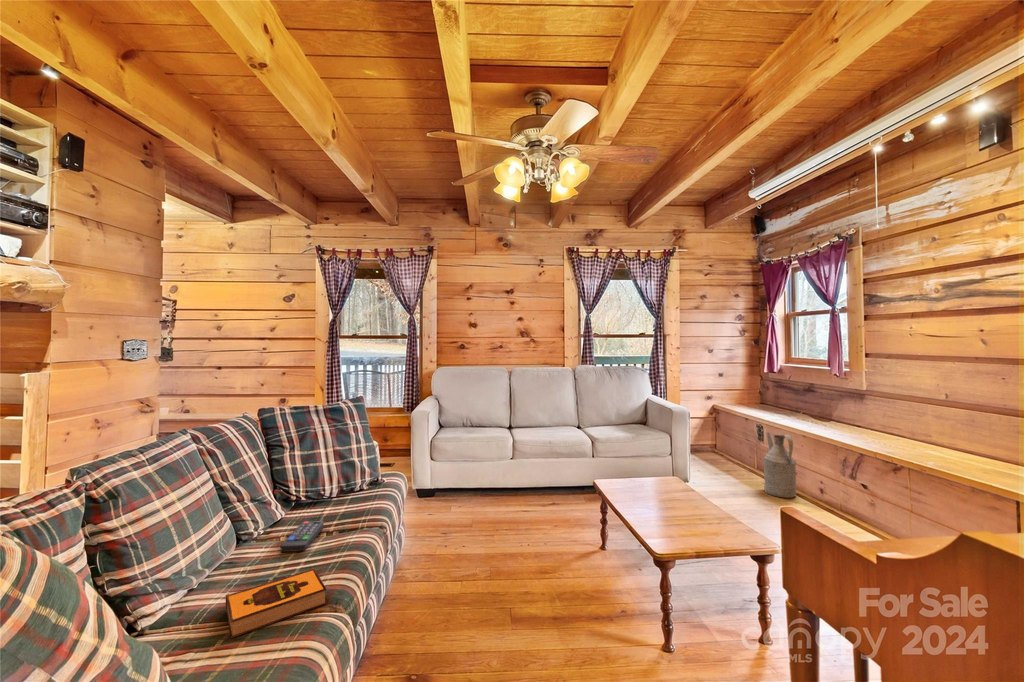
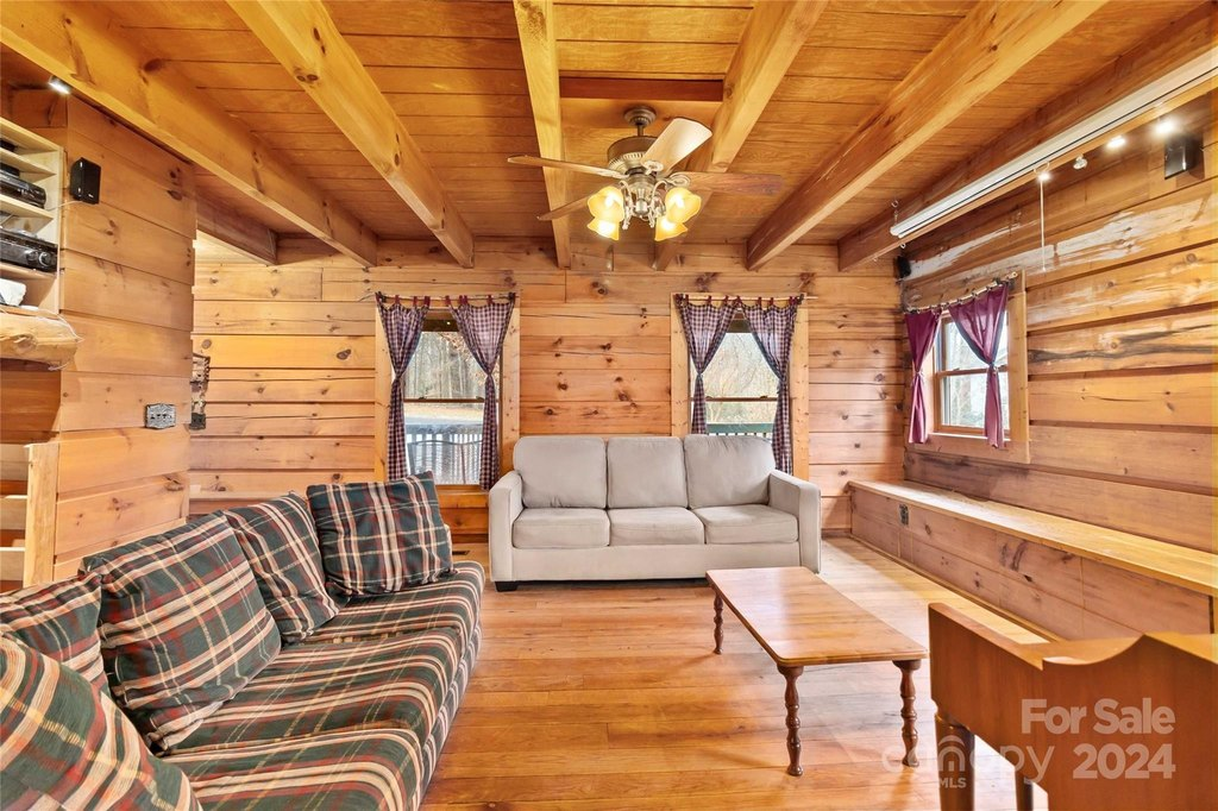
- watering can [763,431,798,499]
- hardback book [225,567,328,639]
- remote control [280,520,325,553]
